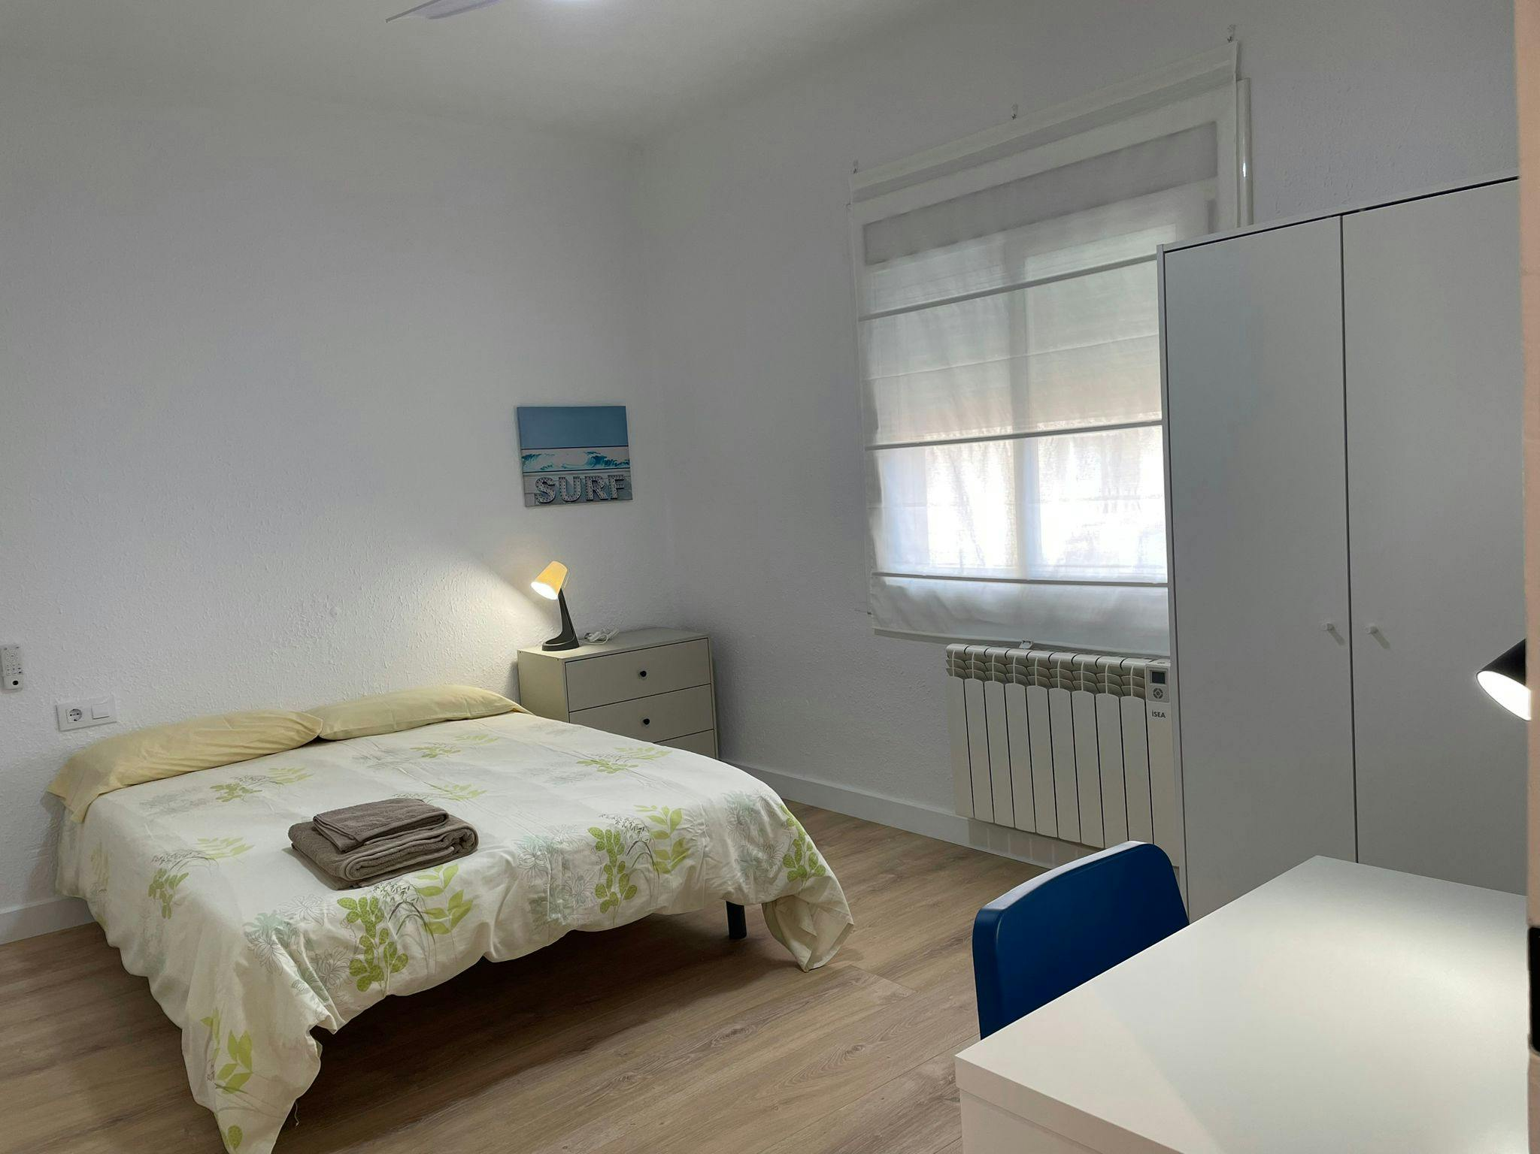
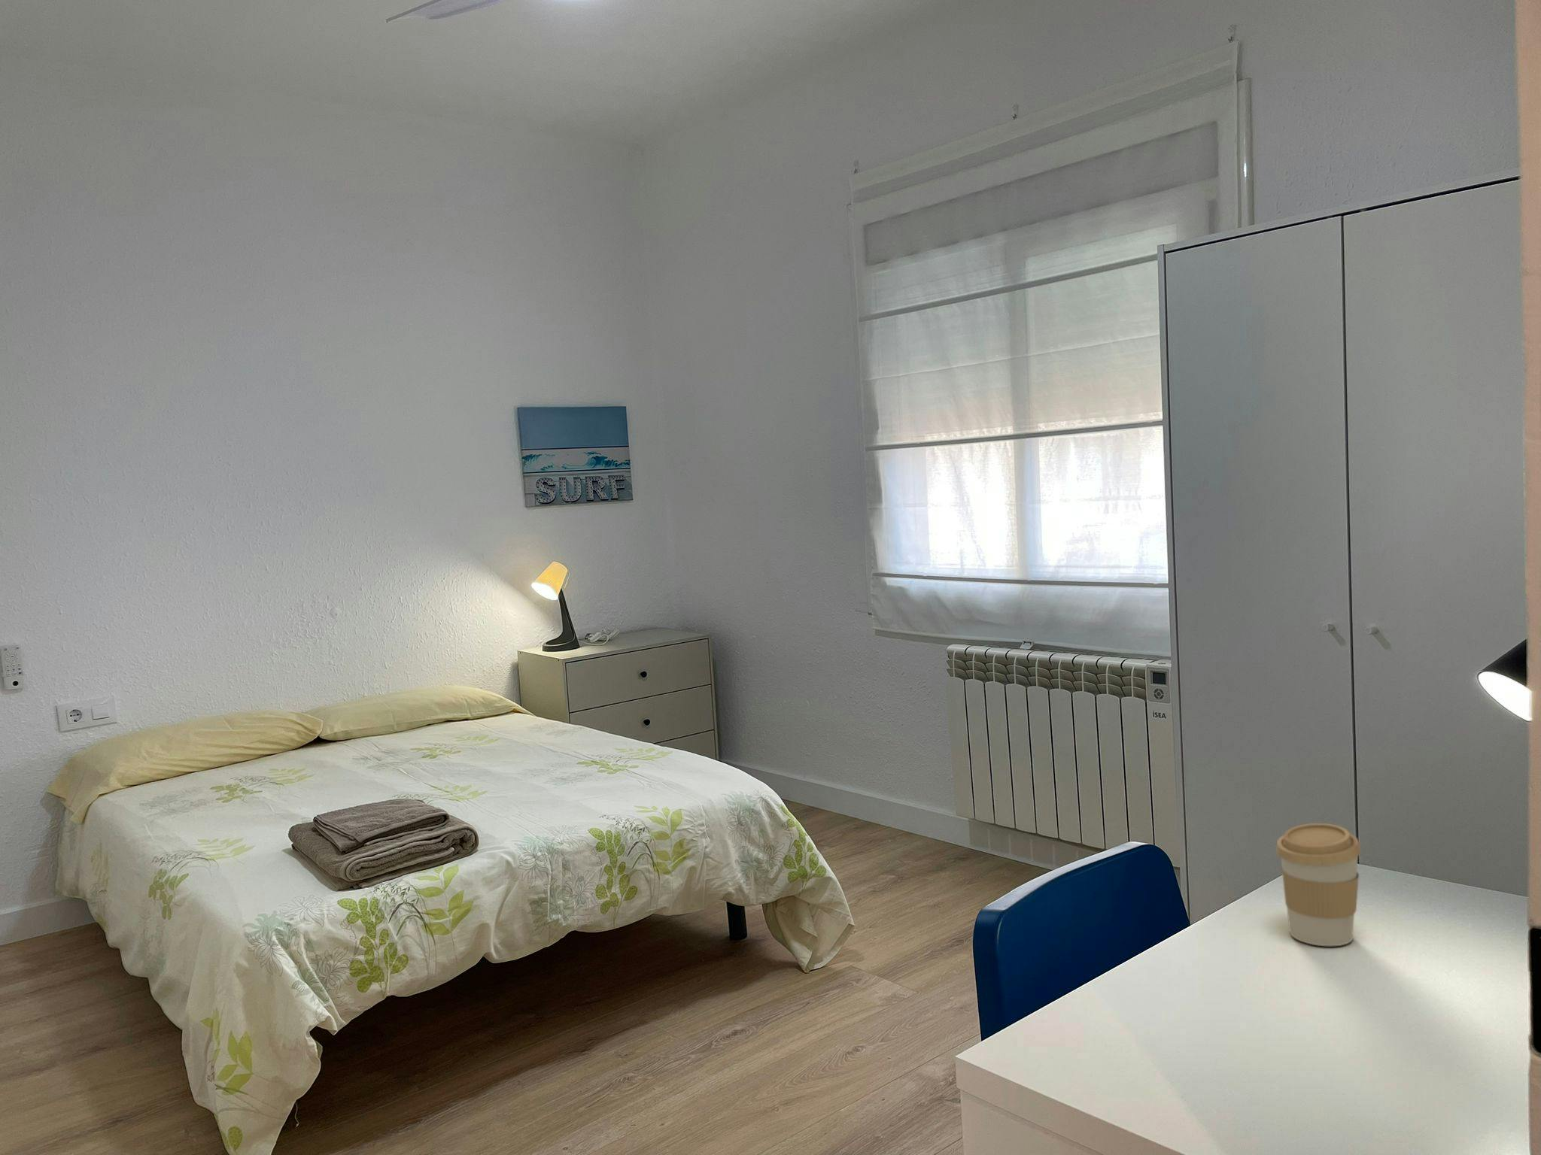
+ coffee cup [1275,823,1361,946]
